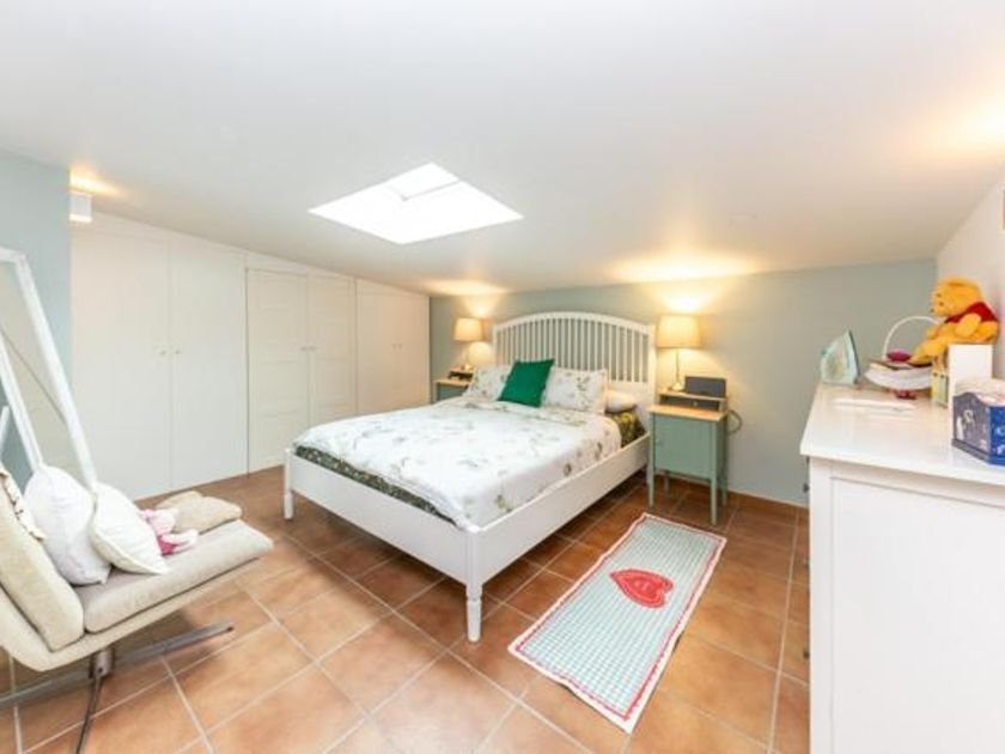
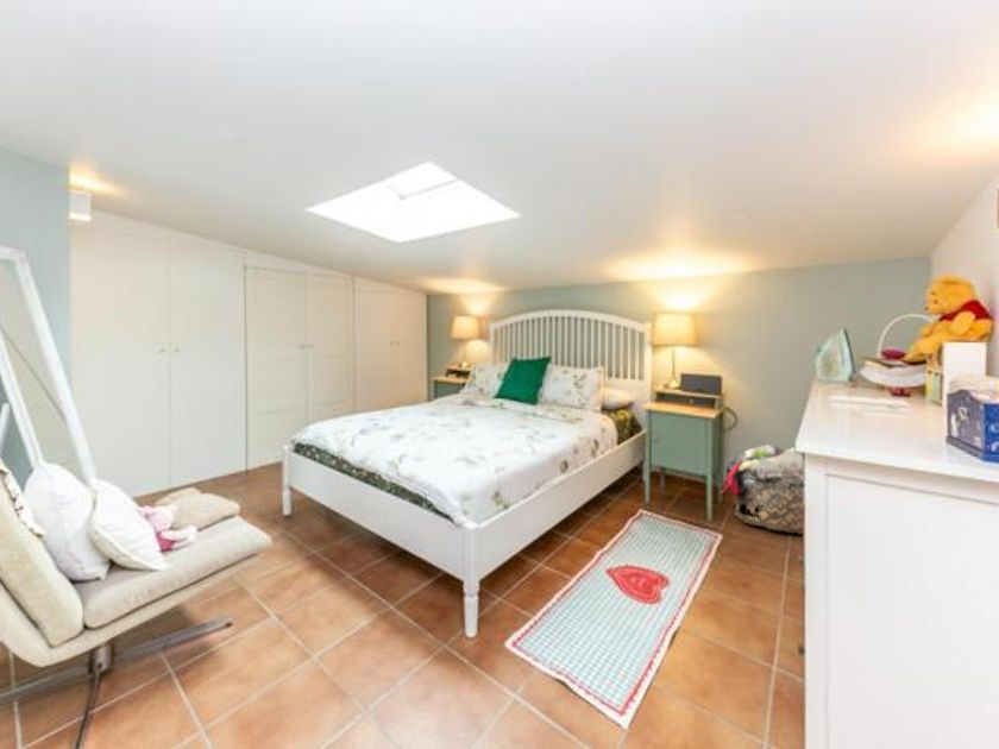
+ laundry basket [720,443,805,535]
